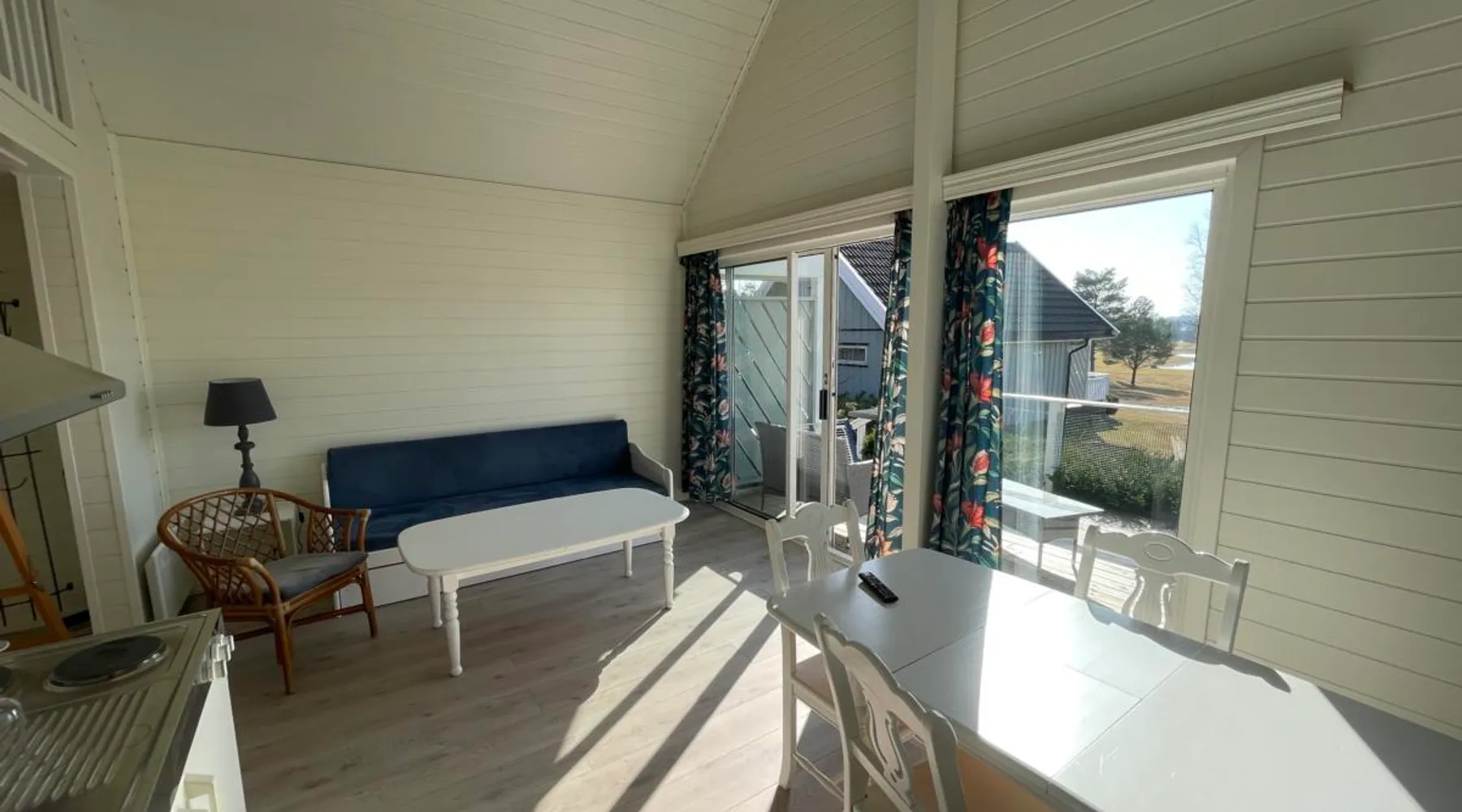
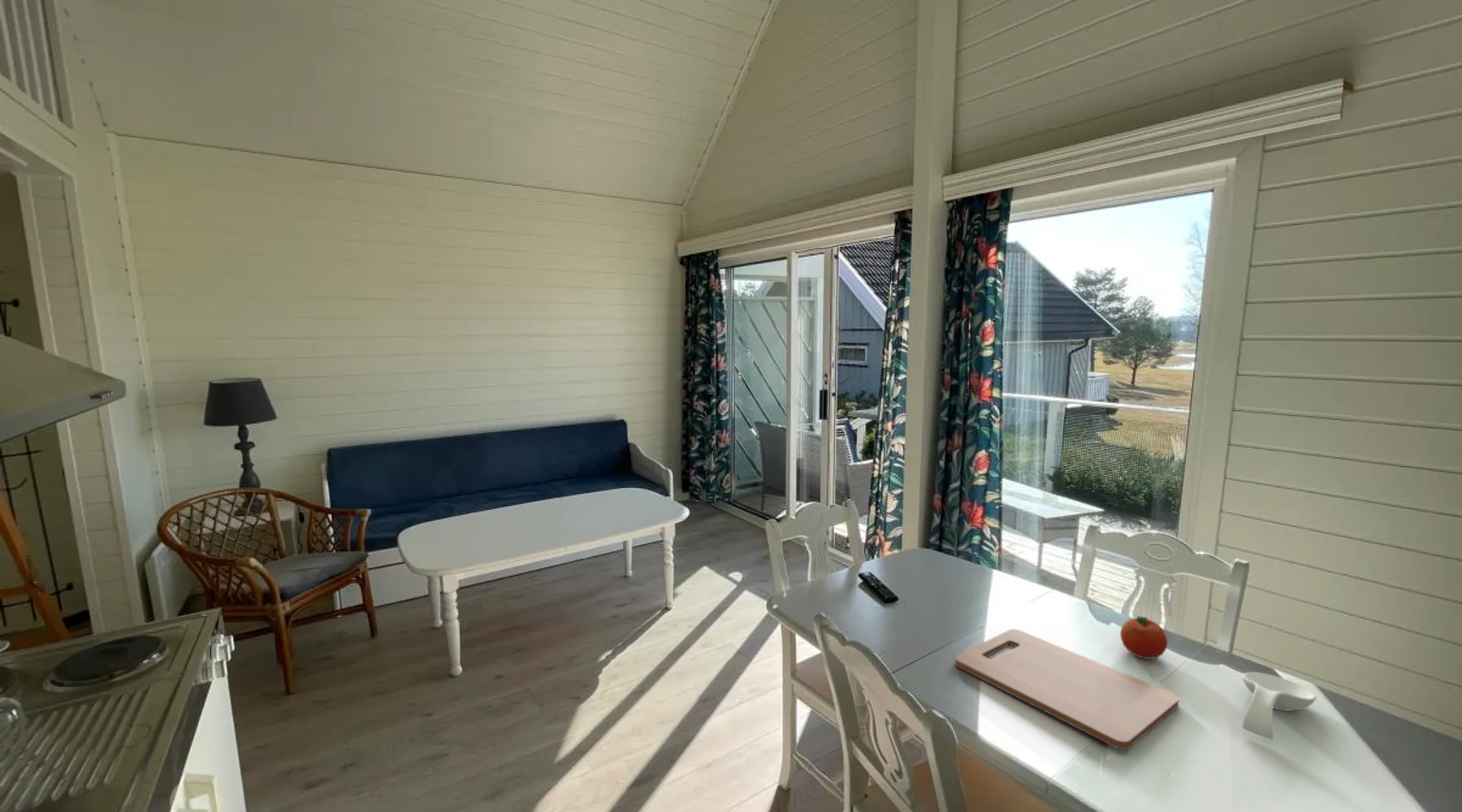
+ cutting board [954,628,1180,750]
+ fruit [1119,615,1168,659]
+ spoon rest [1241,672,1317,741]
